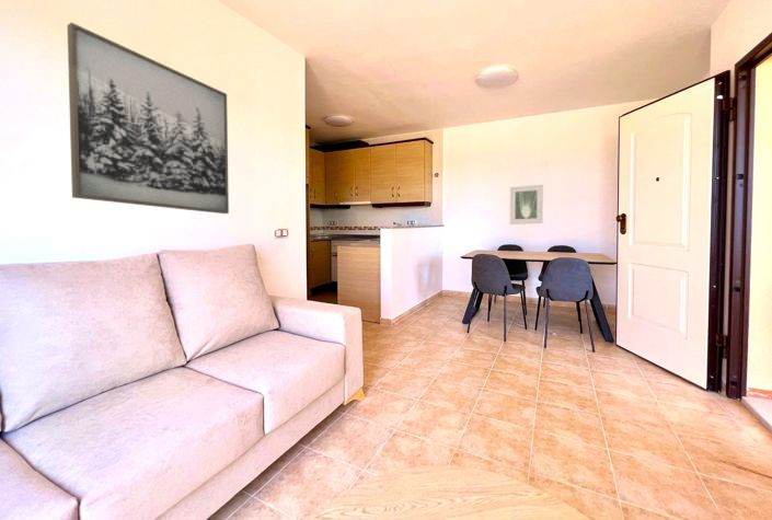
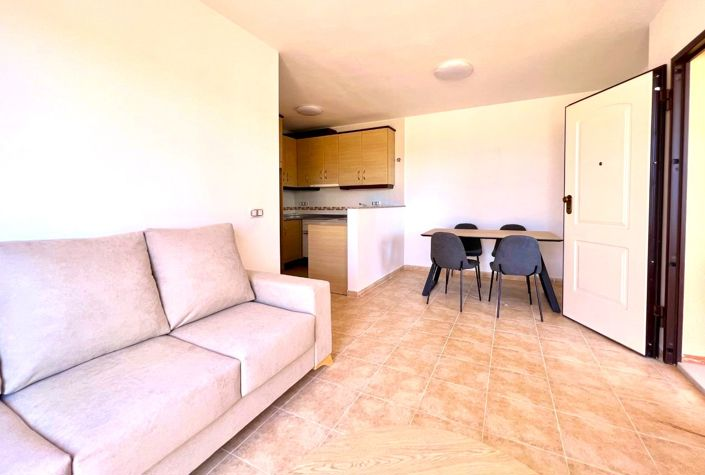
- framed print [509,184,544,226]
- wall art [66,22,230,215]
